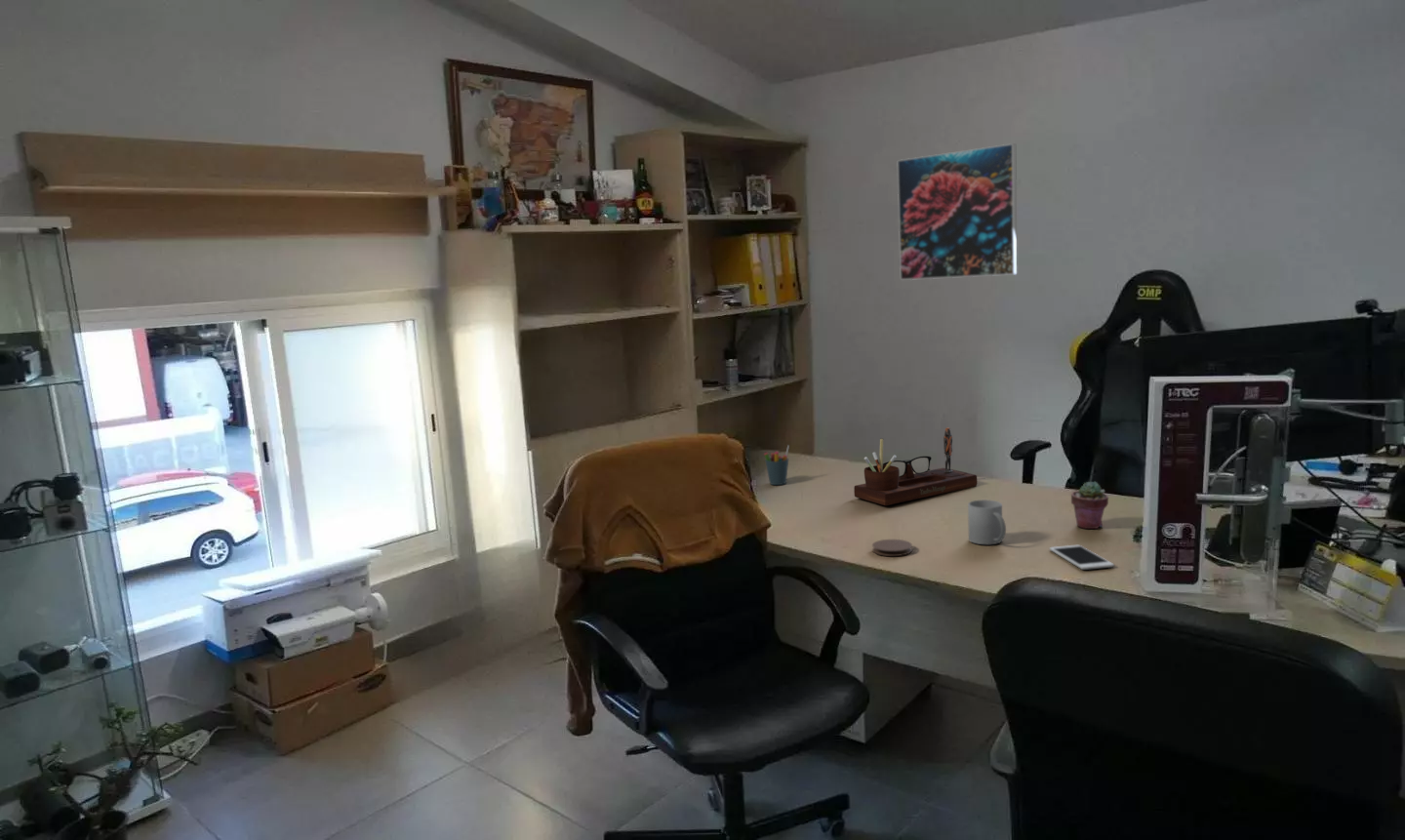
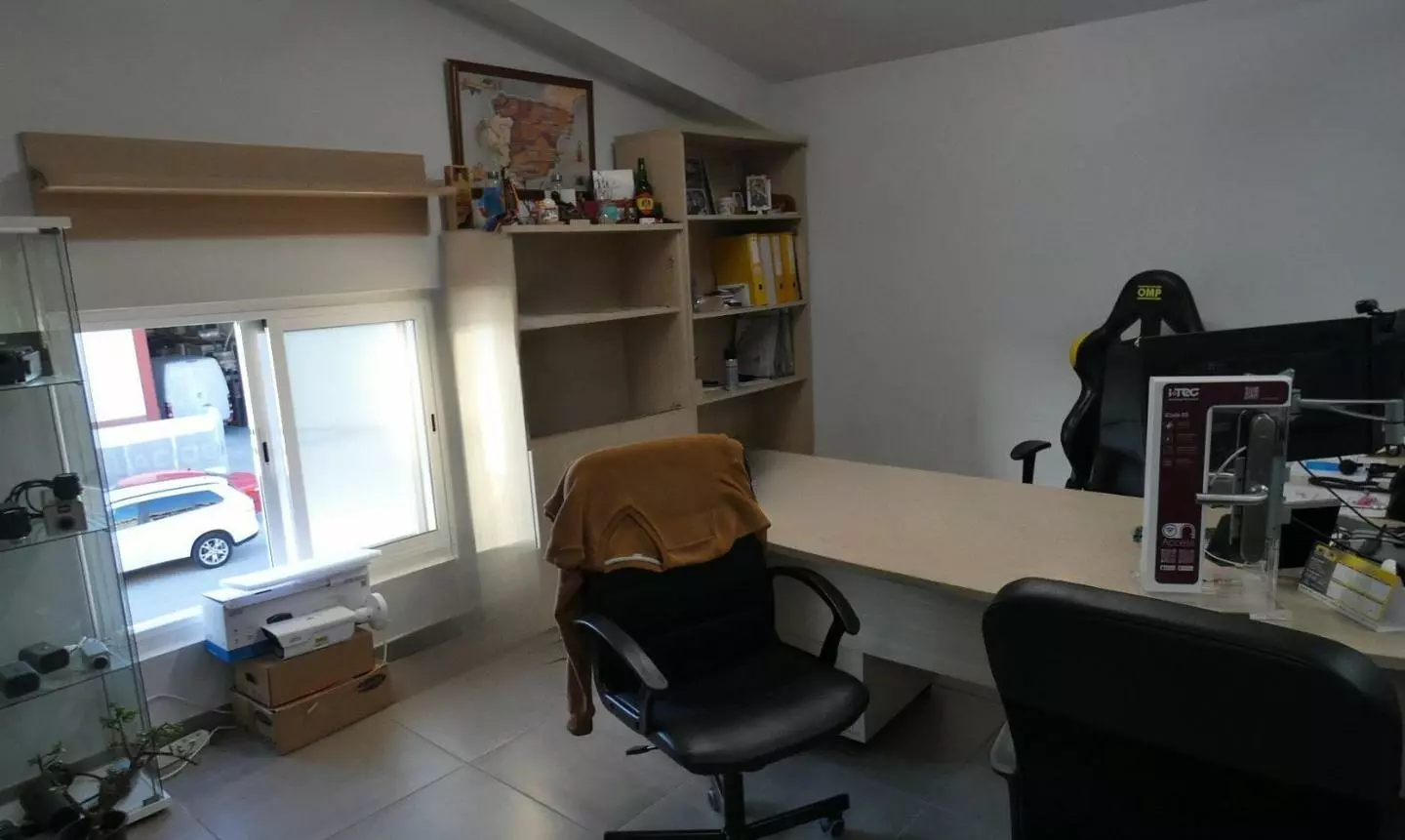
- desk organizer [853,426,978,506]
- pen holder [763,444,790,486]
- cell phone [1049,544,1115,571]
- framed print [897,142,1018,281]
- coaster [871,539,913,557]
- mug [967,499,1007,545]
- potted succulent [1070,480,1109,530]
